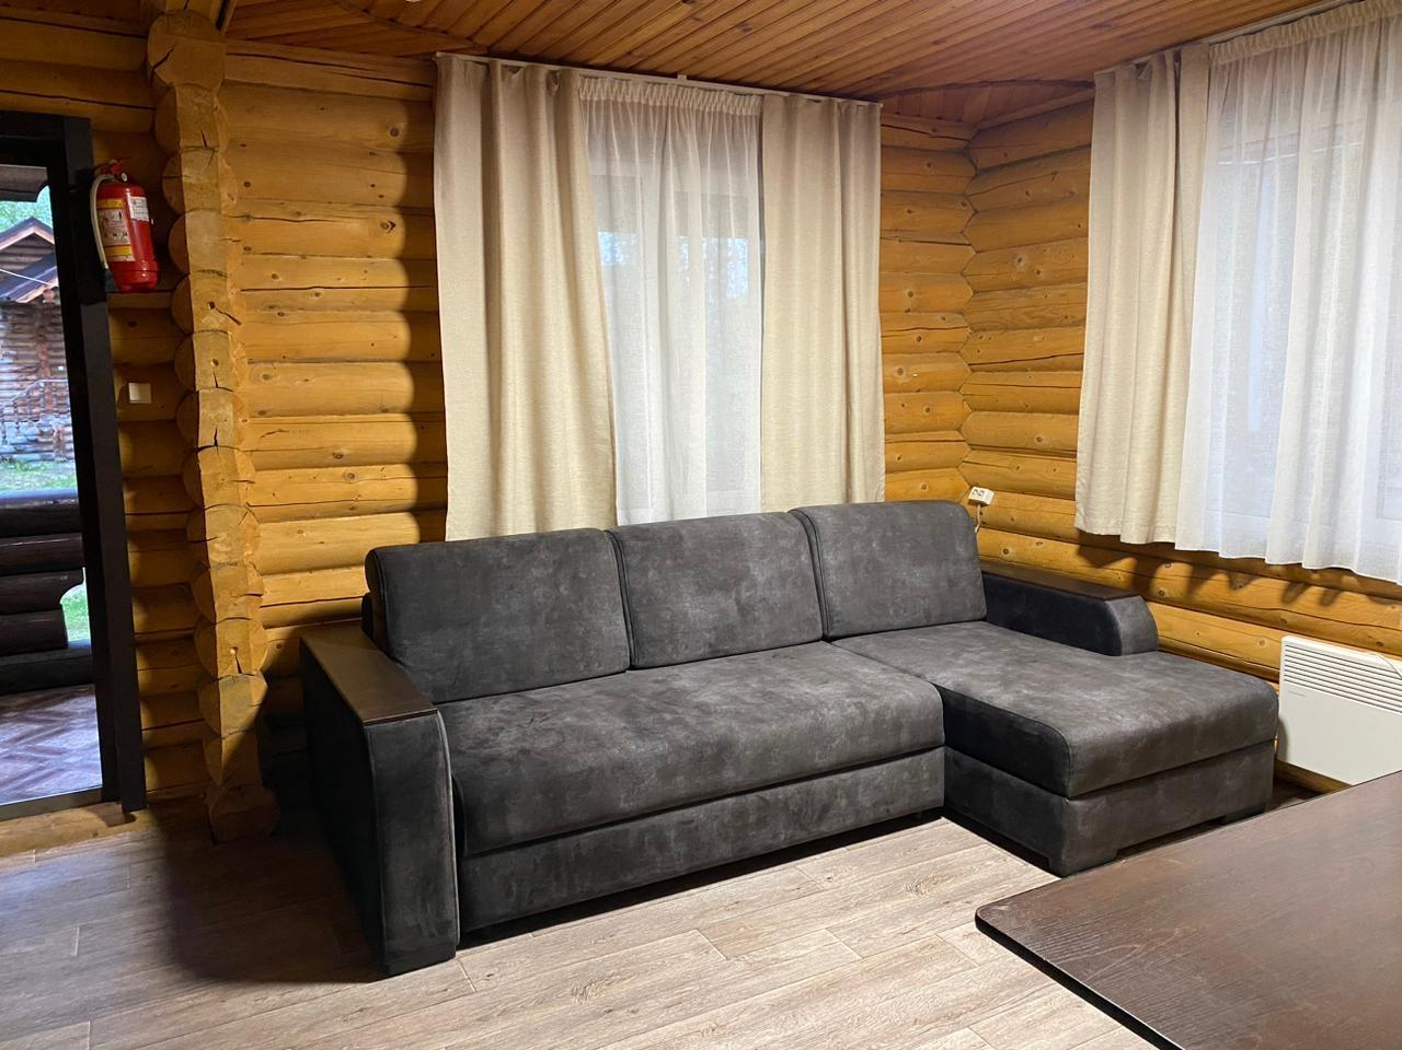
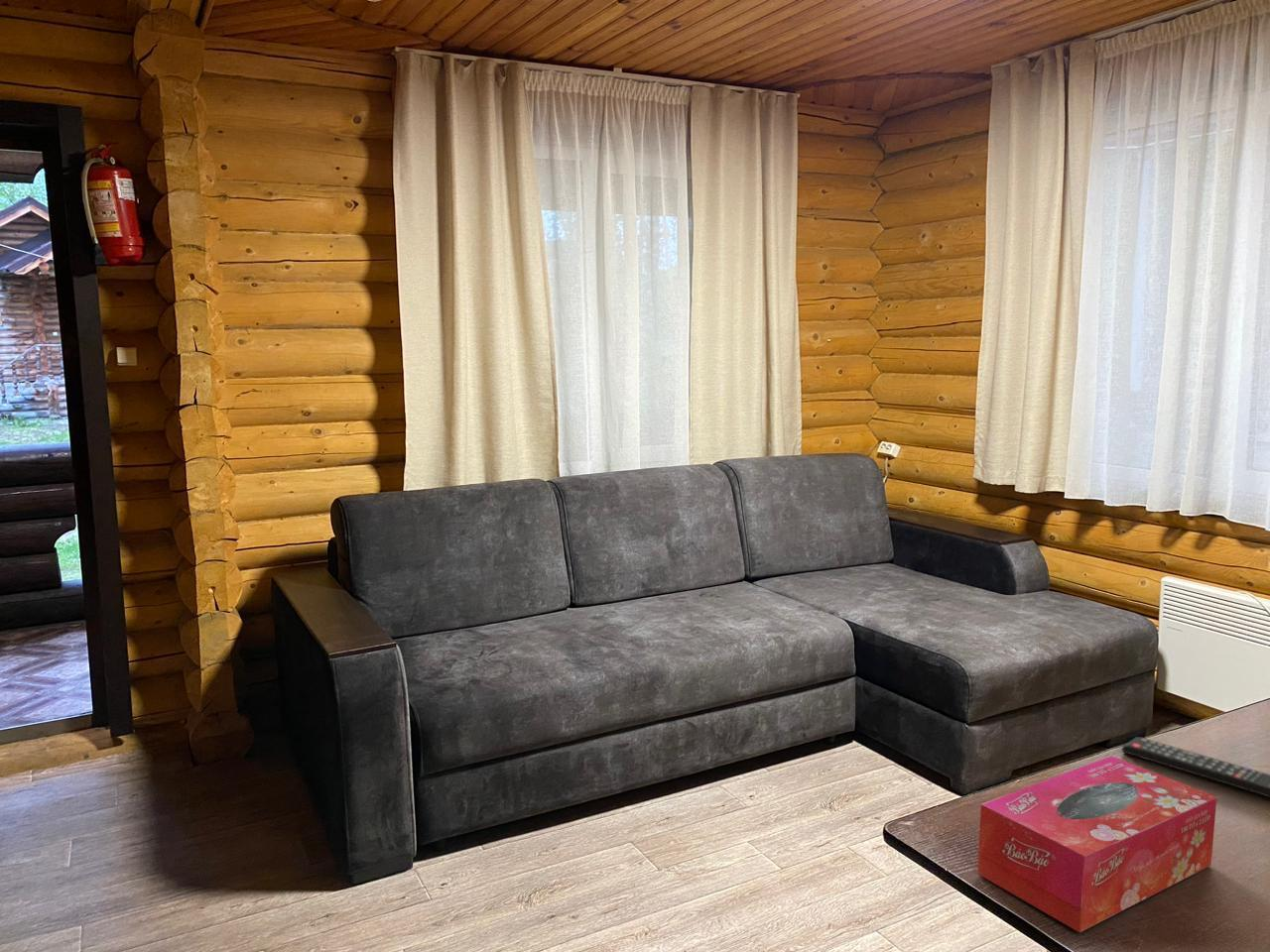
+ tissue box [976,755,1217,933]
+ remote control [1121,736,1270,798]
